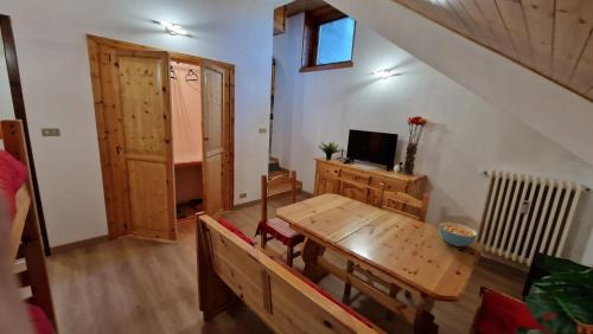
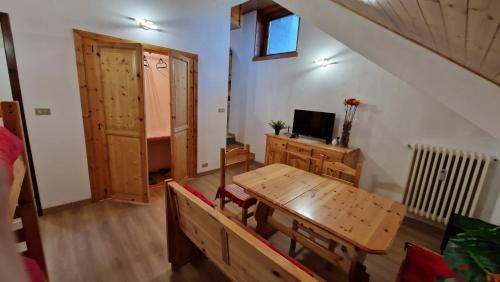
- cereal bowl [438,221,478,248]
